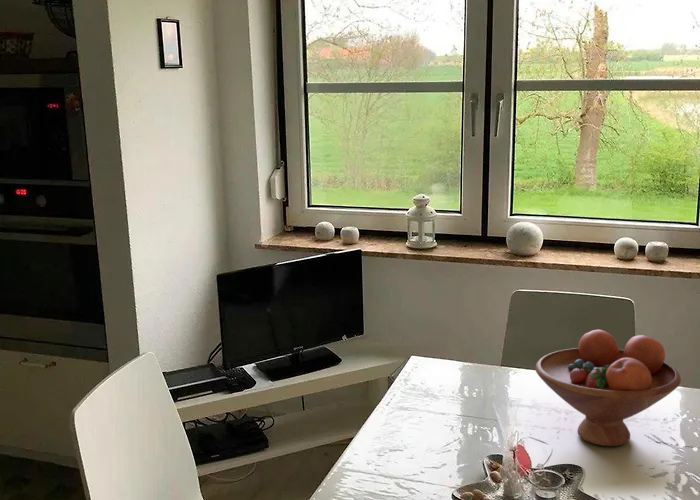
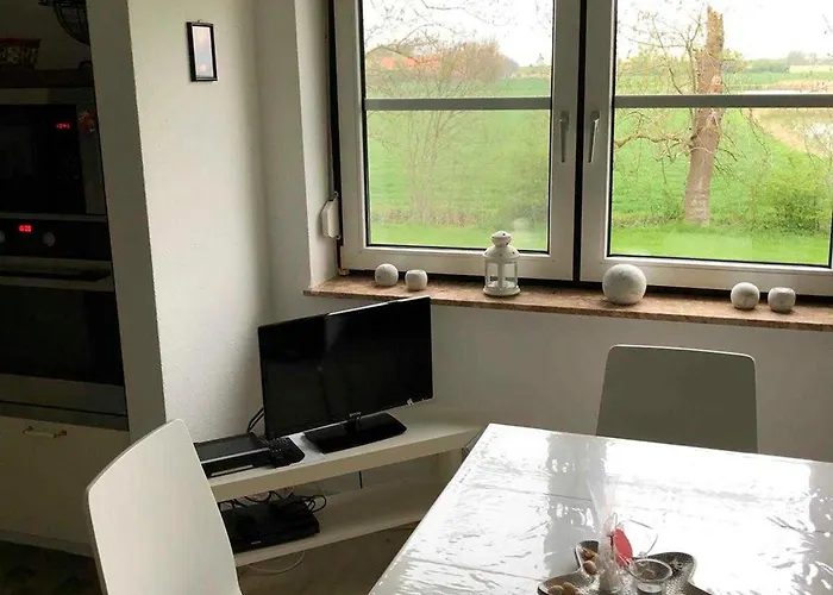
- fruit bowl [534,329,682,447]
